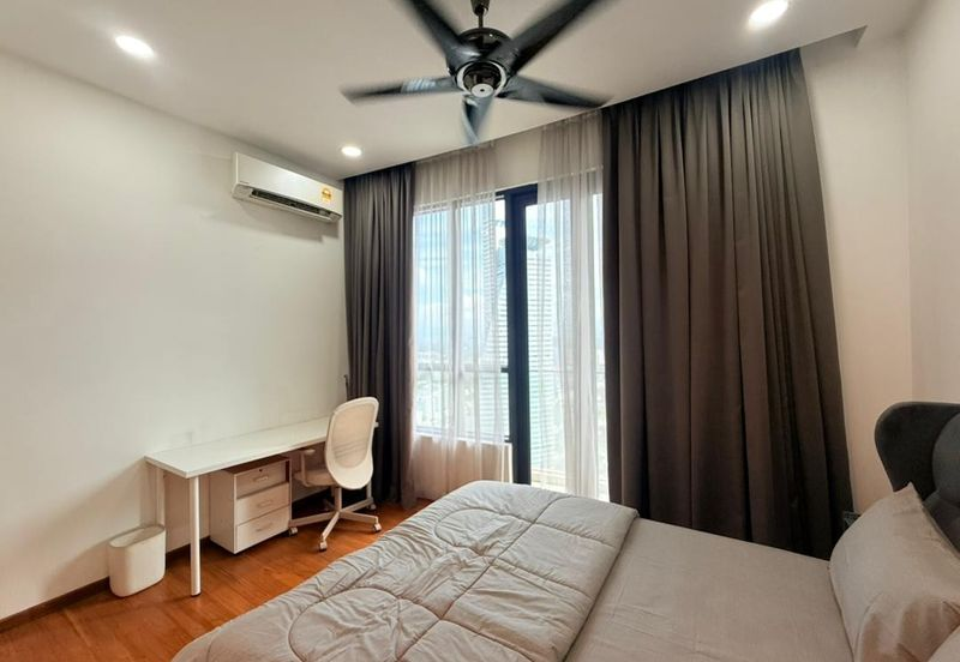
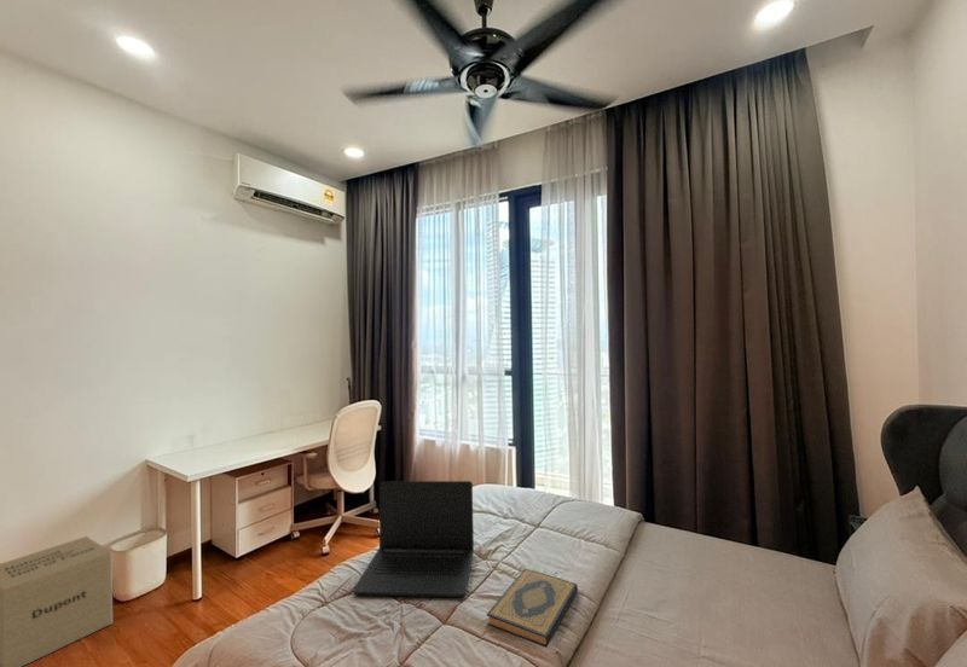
+ cardboard box [0,535,114,667]
+ hardback book [486,568,579,649]
+ laptop [352,480,475,598]
